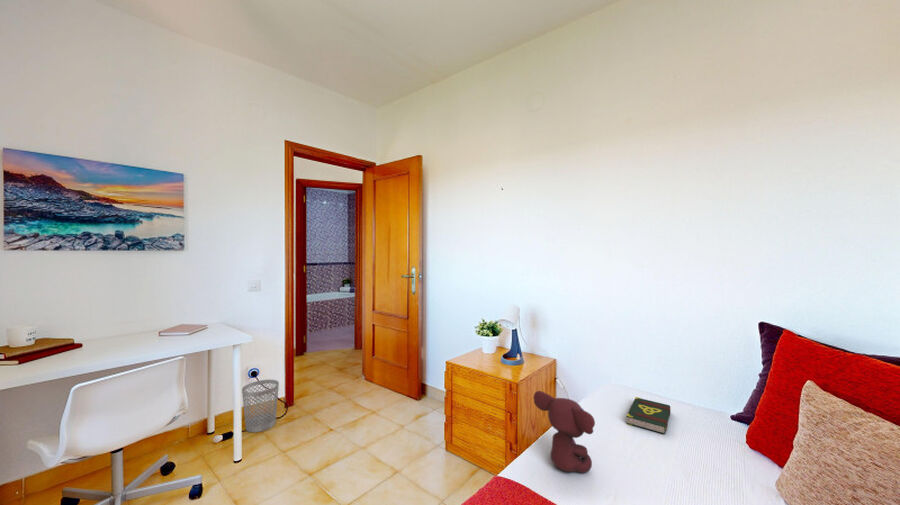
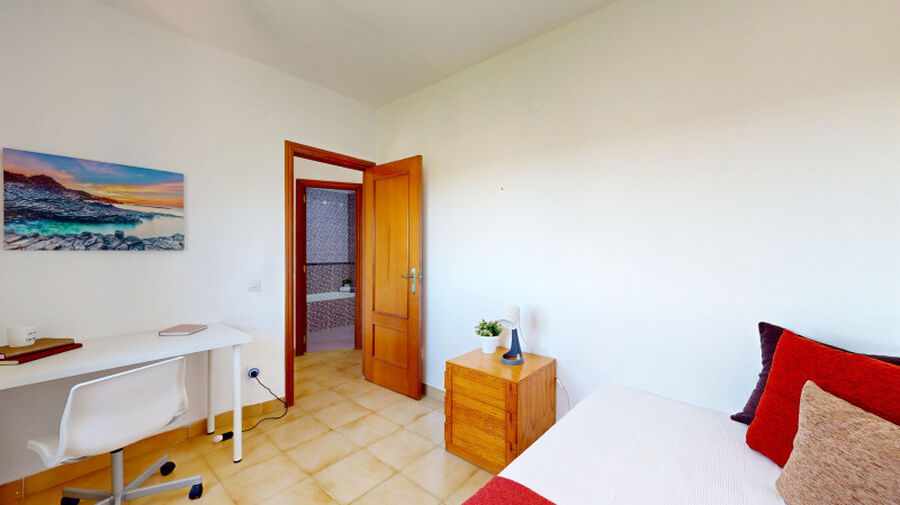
- teddy bear [533,390,596,474]
- book [625,396,672,435]
- wastebasket [241,379,280,433]
